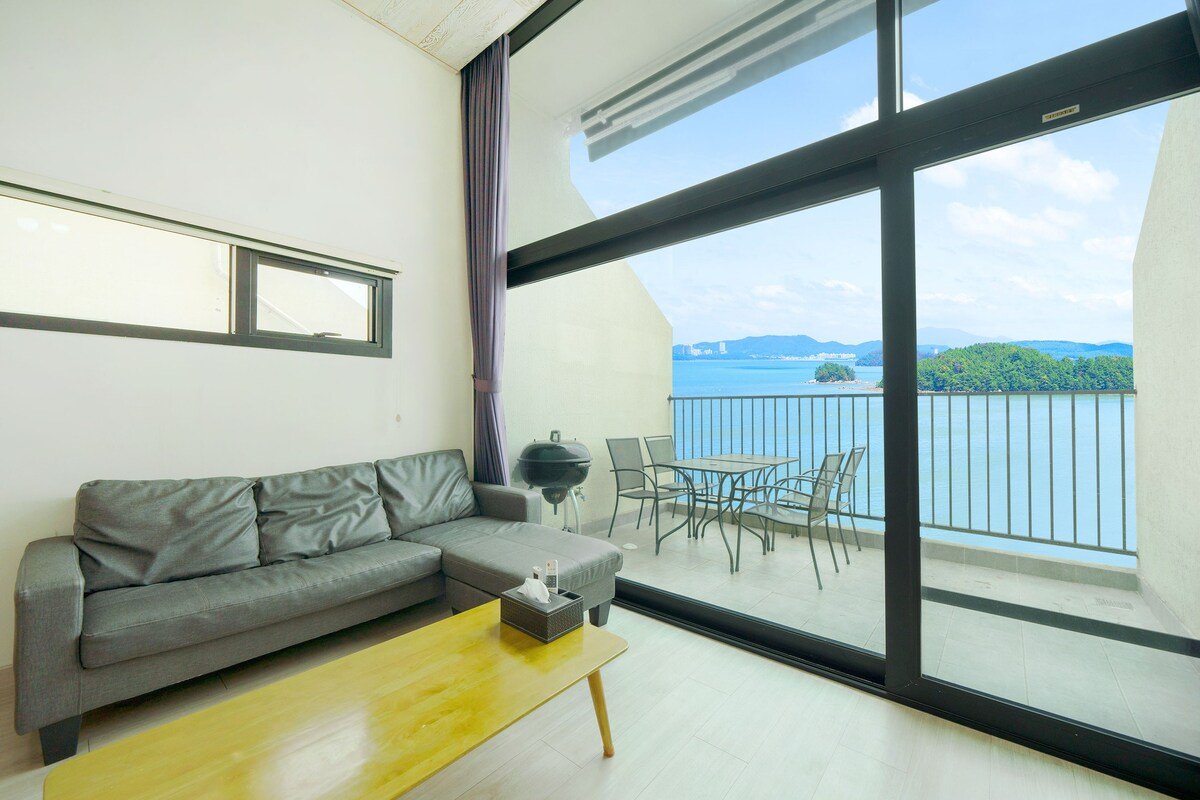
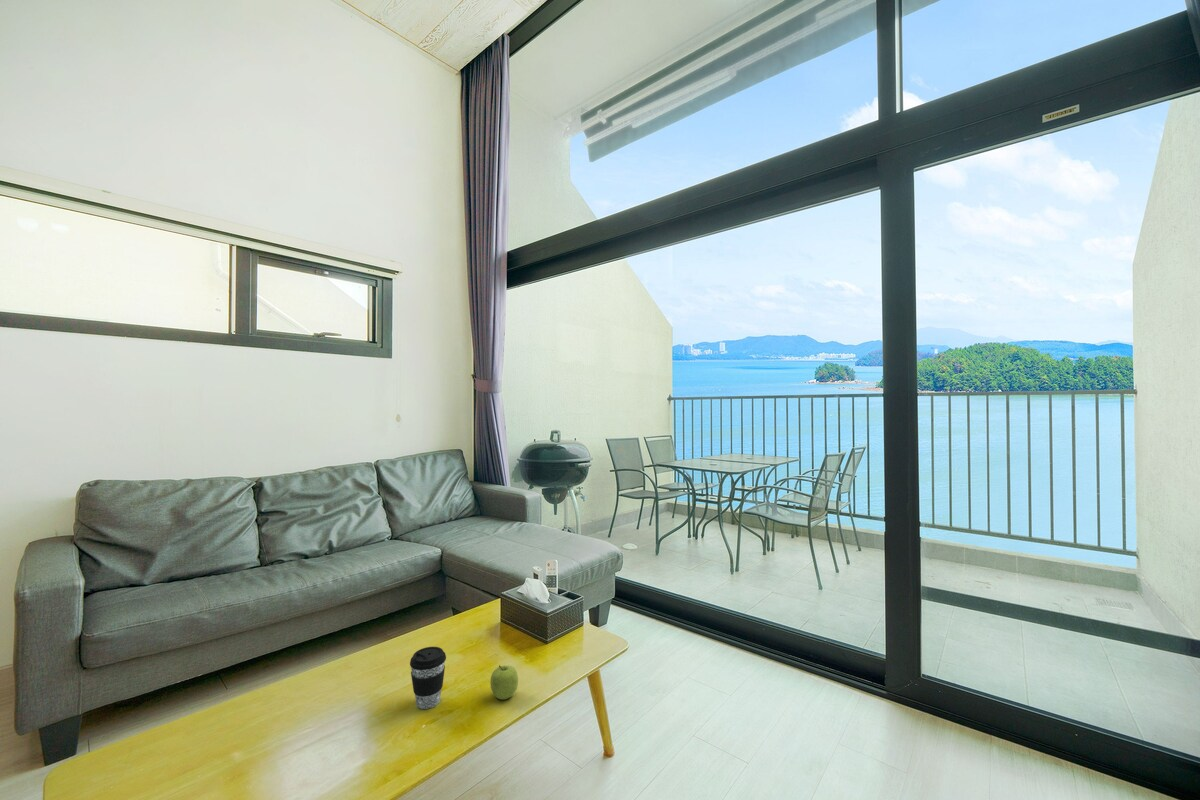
+ coffee cup [409,646,447,710]
+ fruit [490,664,519,701]
